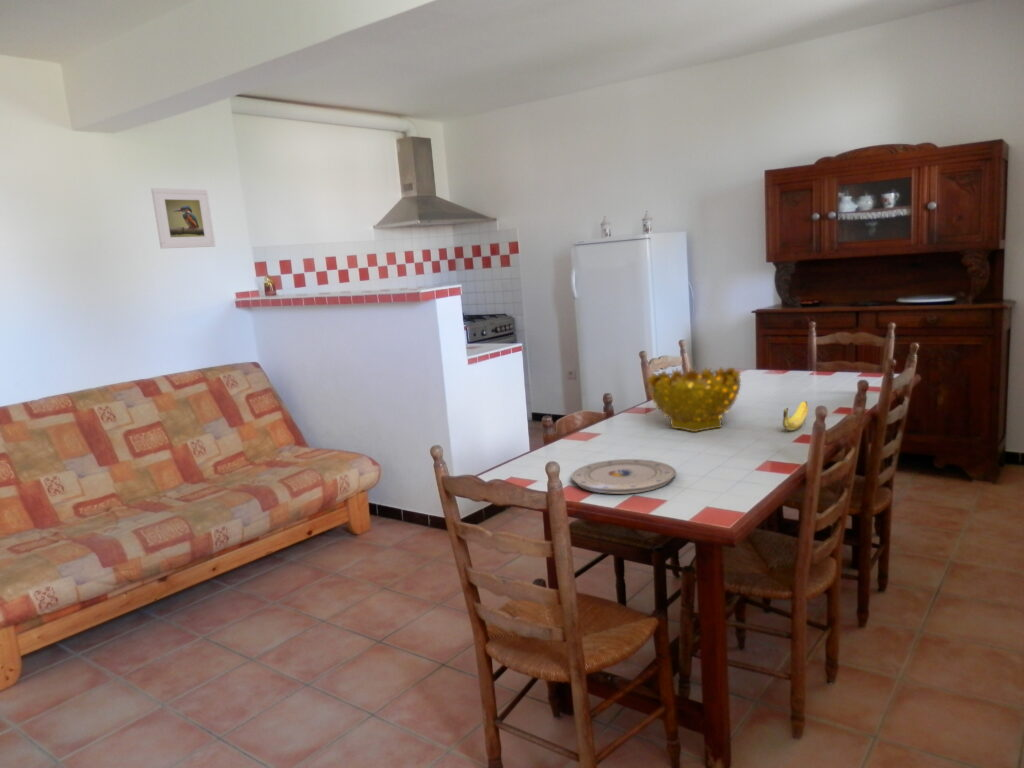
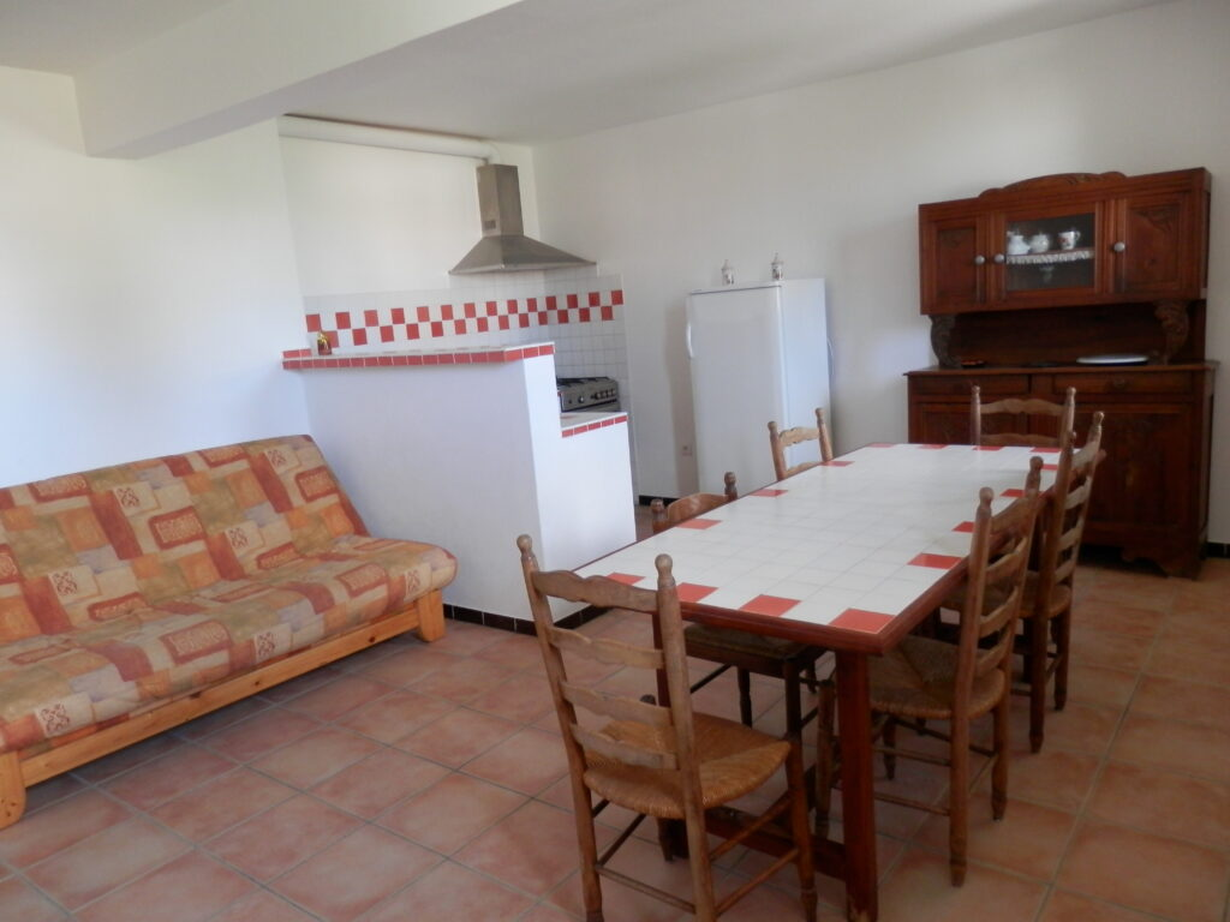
- banana [782,400,809,431]
- plate [571,458,677,495]
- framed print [150,187,217,249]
- decorative bowl [646,365,742,433]
